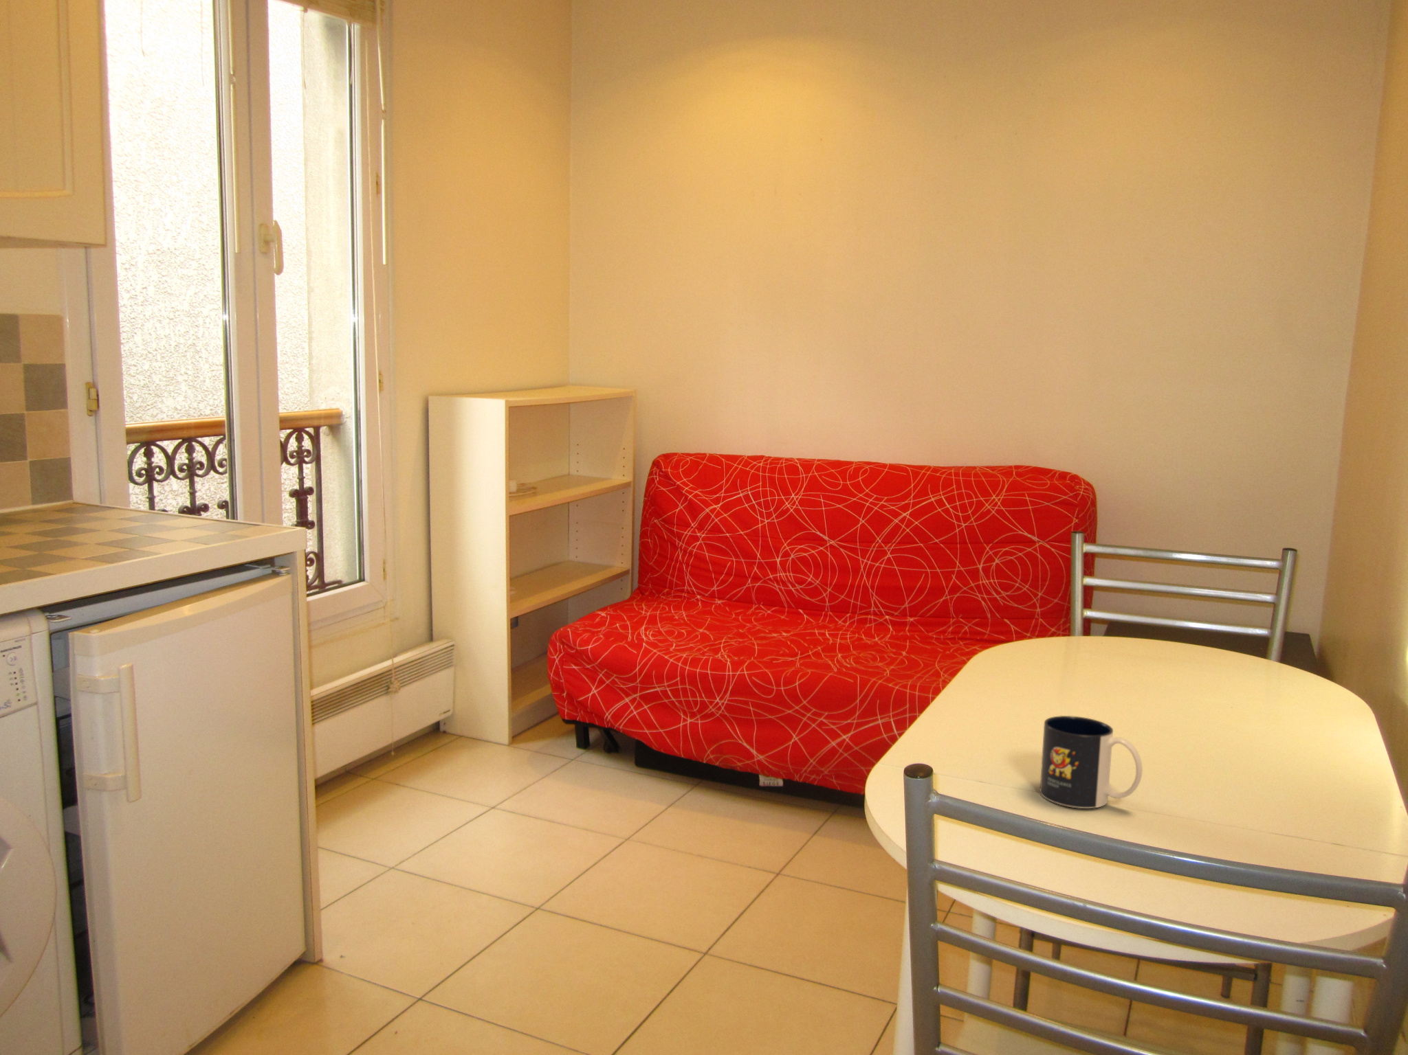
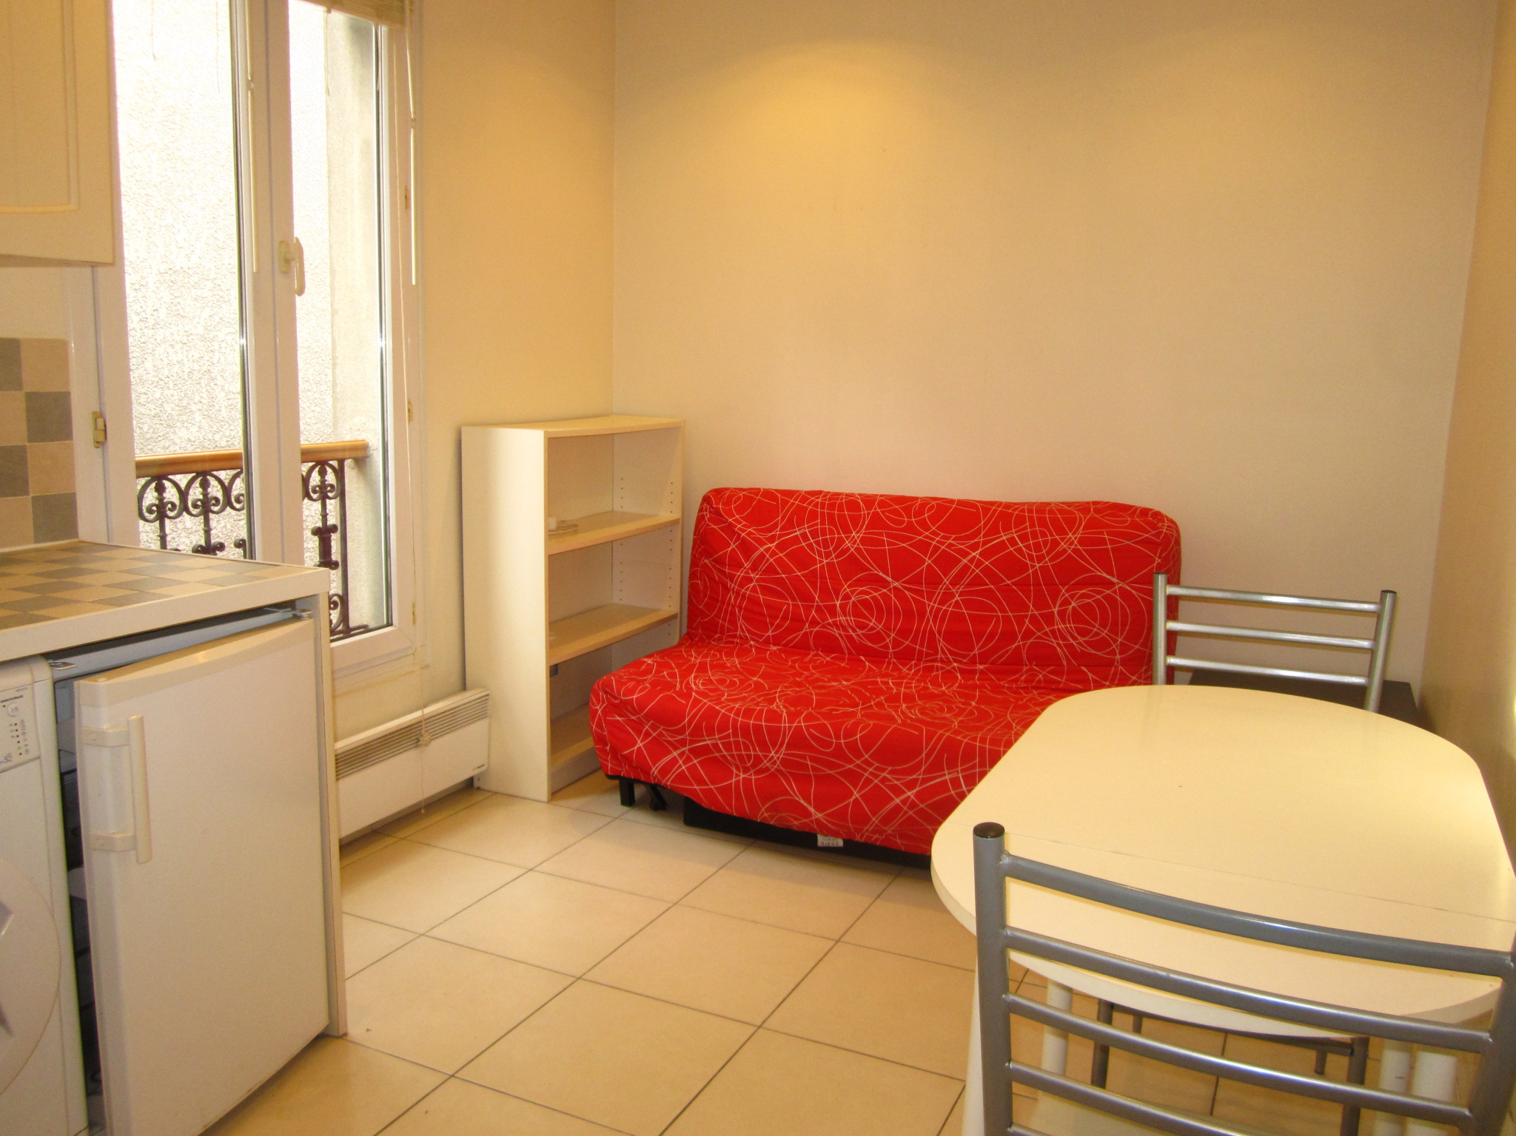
- mug [1039,715,1143,809]
